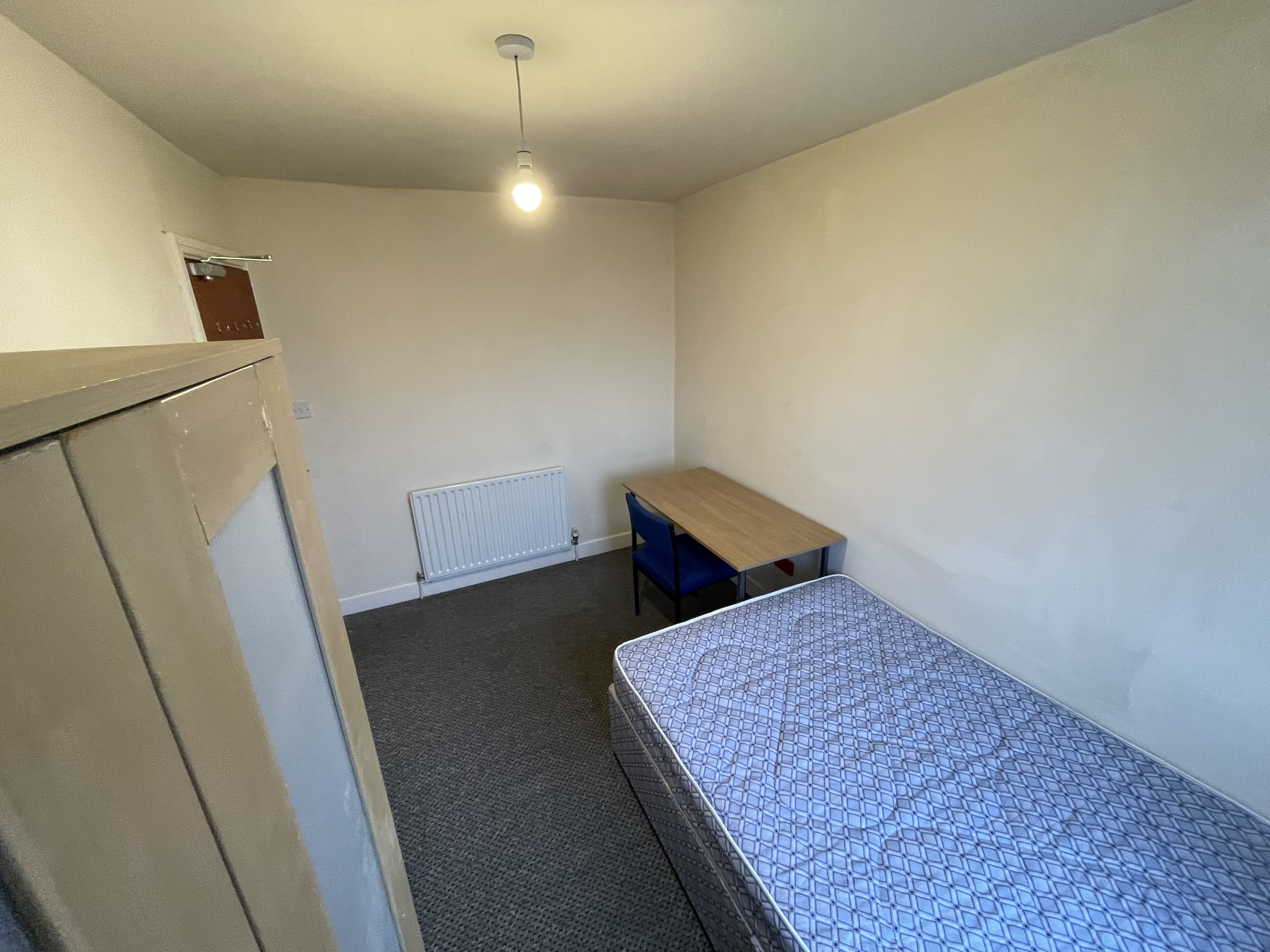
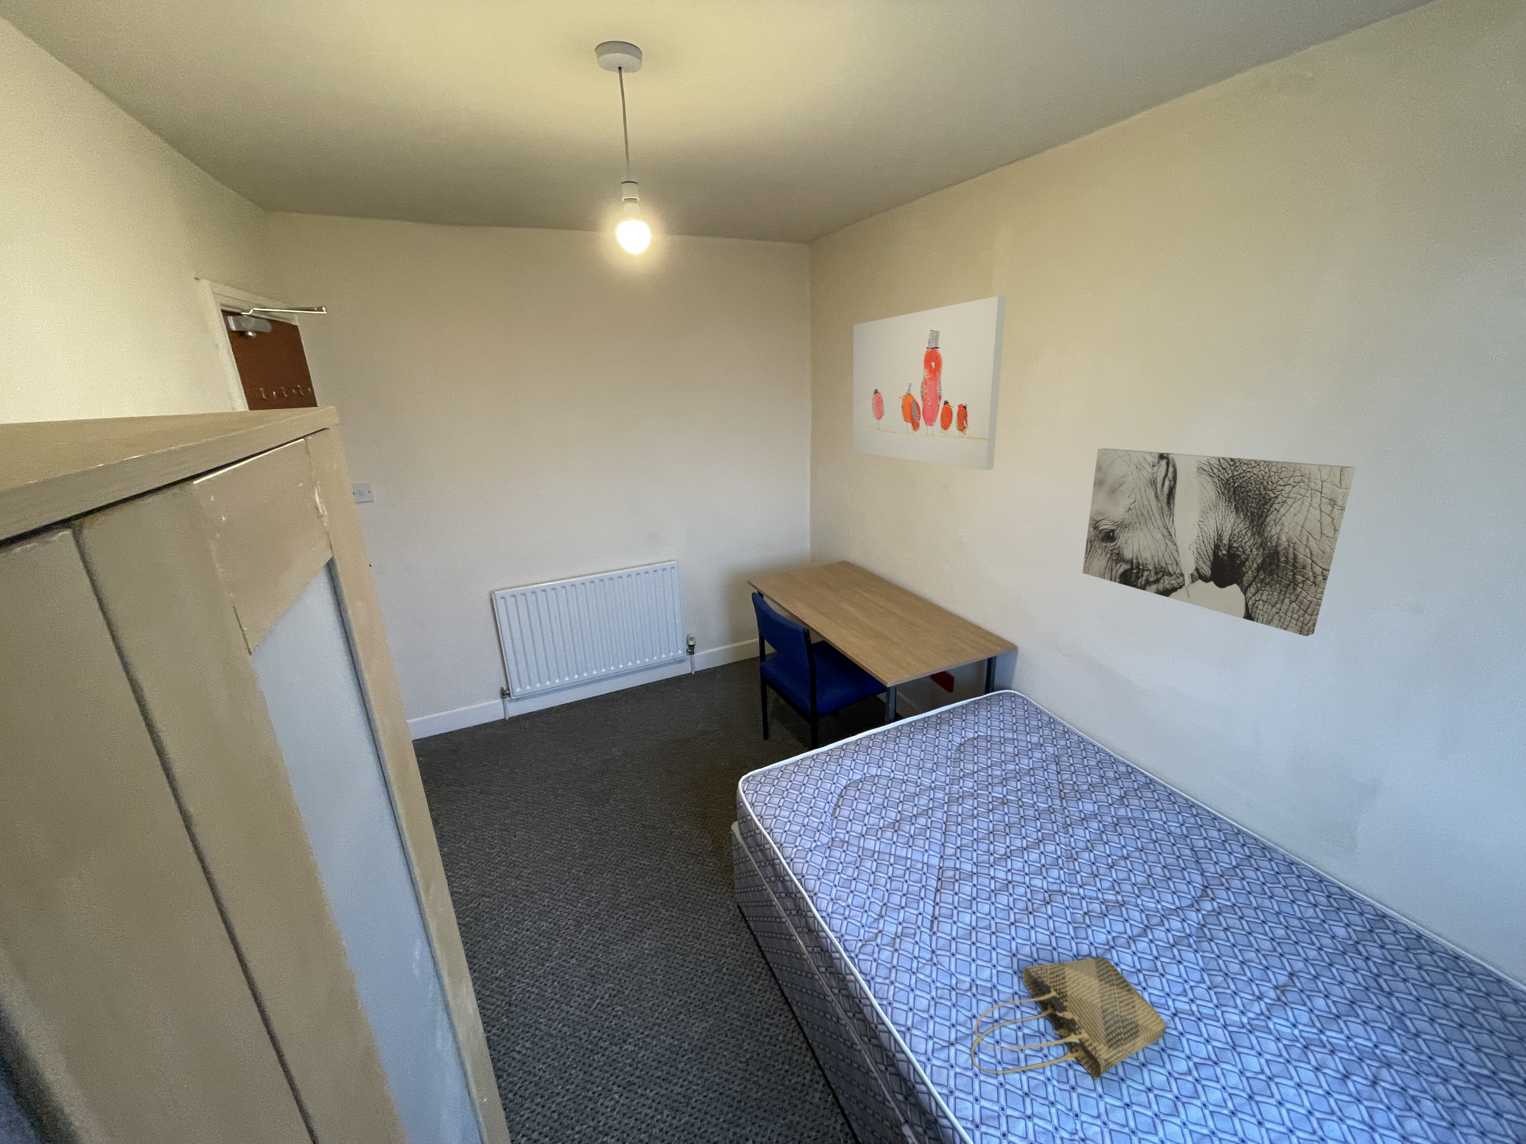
+ wall art [1083,448,1357,637]
+ wall art [852,296,1007,471]
+ tote bag [971,958,1167,1080]
